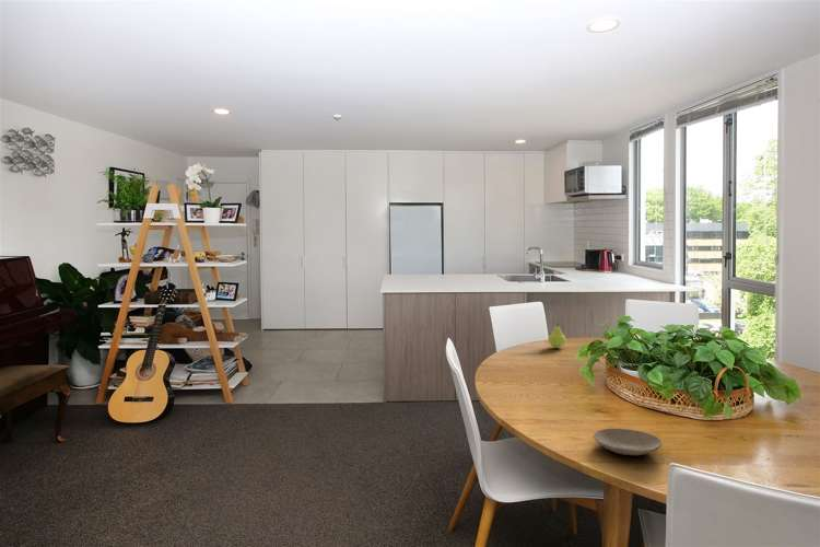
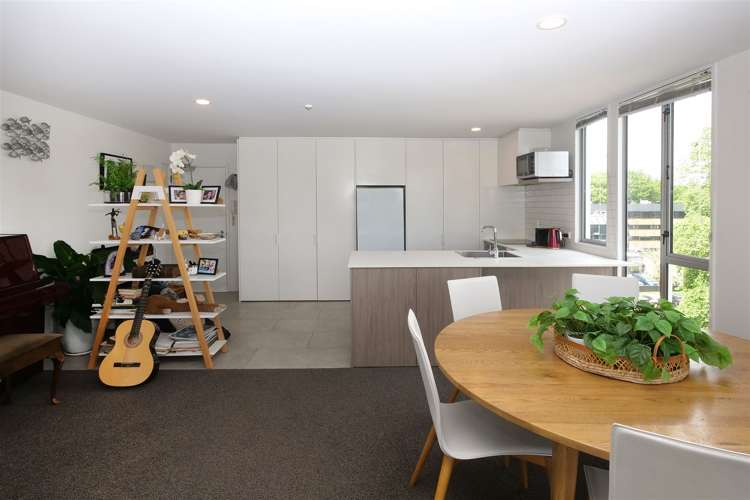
- fruit [548,324,567,349]
- plate [593,428,664,456]
